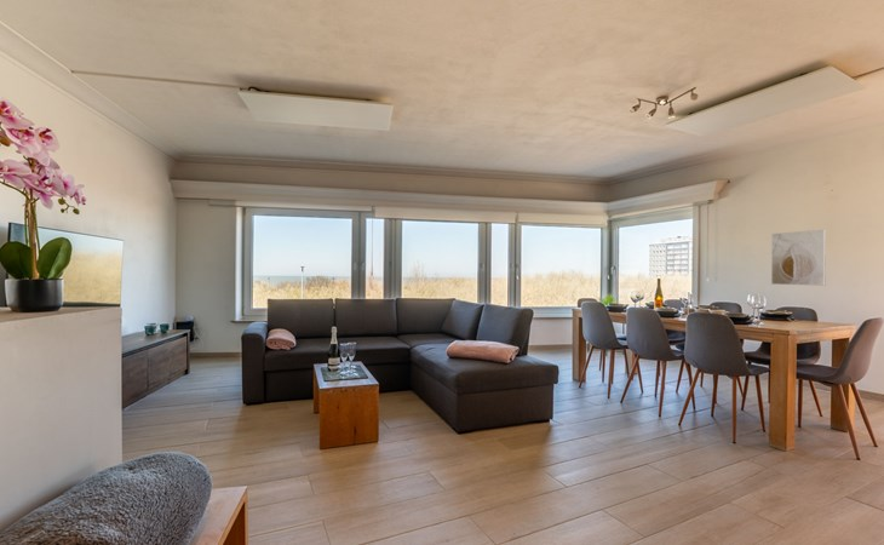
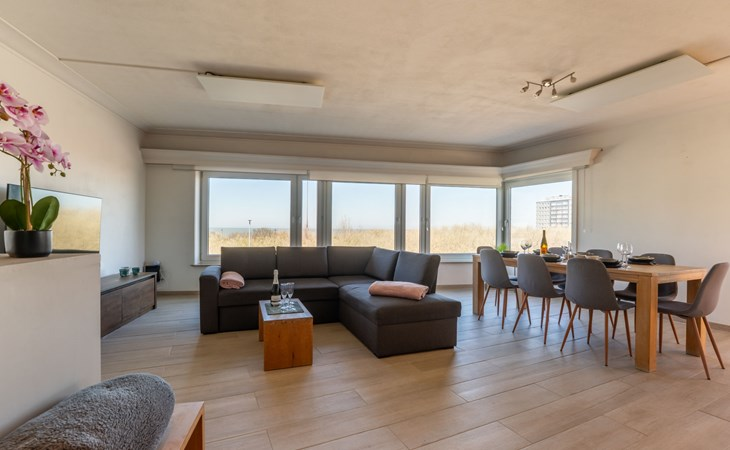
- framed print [770,229,827,287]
